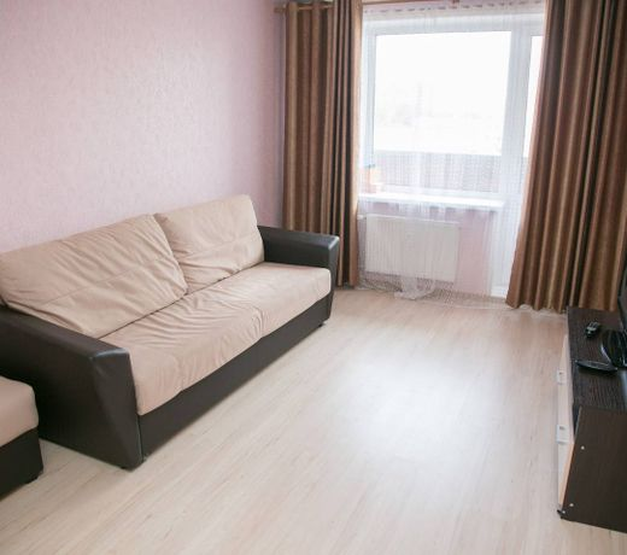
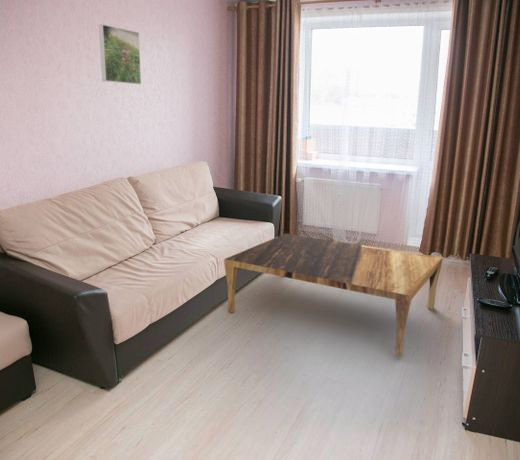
+ coffee table [223,233,443,357]
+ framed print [98,23,142,85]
